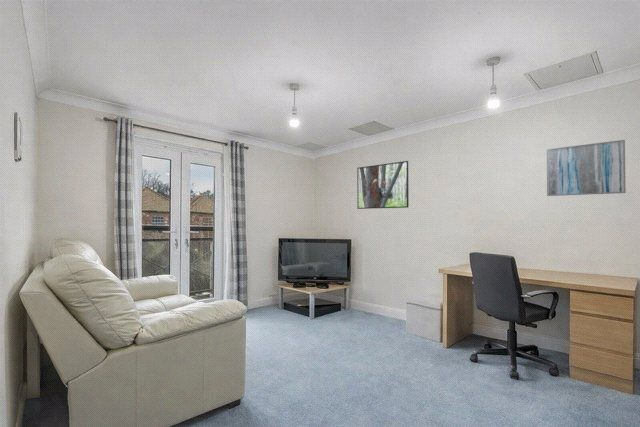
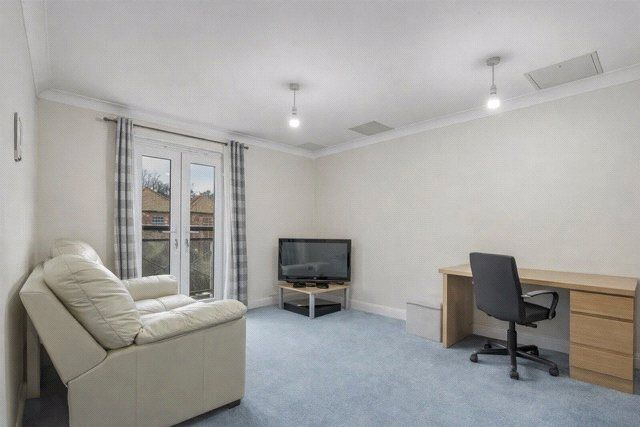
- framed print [356,160,410,210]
- wall art [546,139,627,197]
